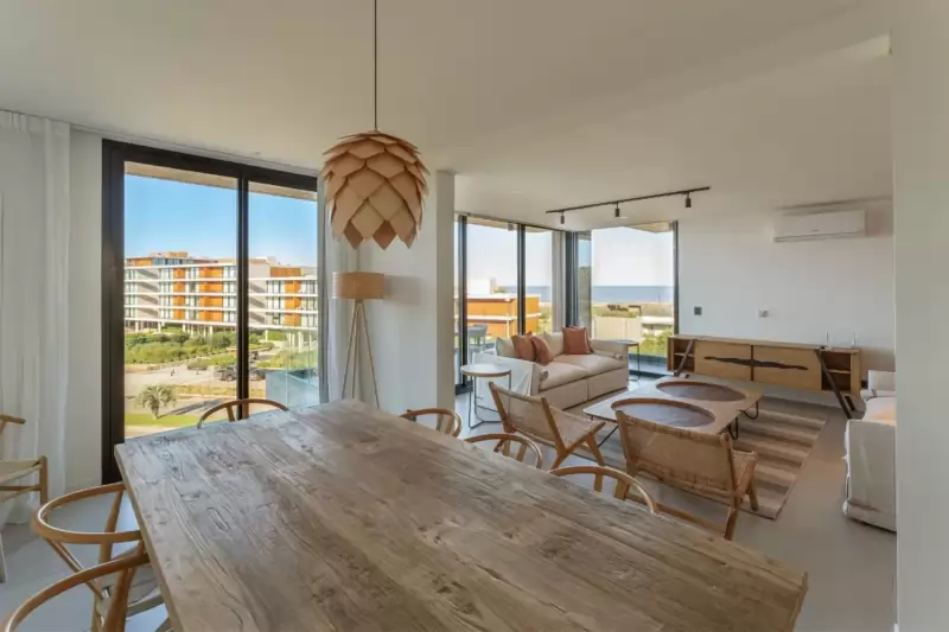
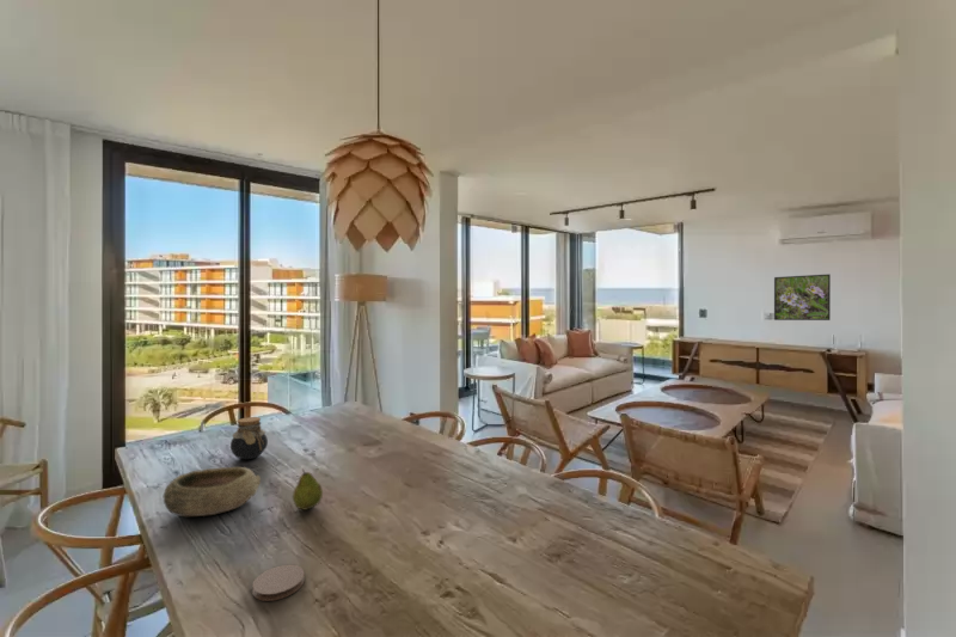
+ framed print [773,272,832,321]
+ jar [229,416,269,460]
+ coaster [251,564,306,602]
+ fruit [292,468,324,512]
+ bowl [163,466,262,517]
